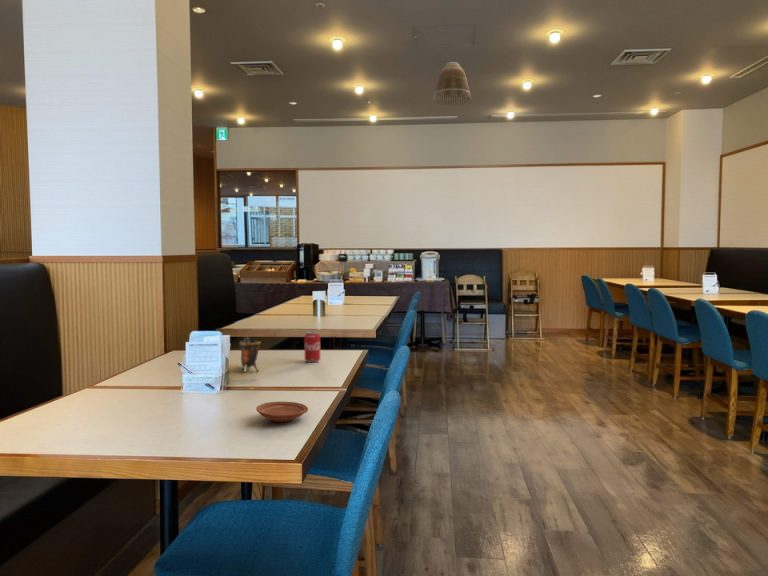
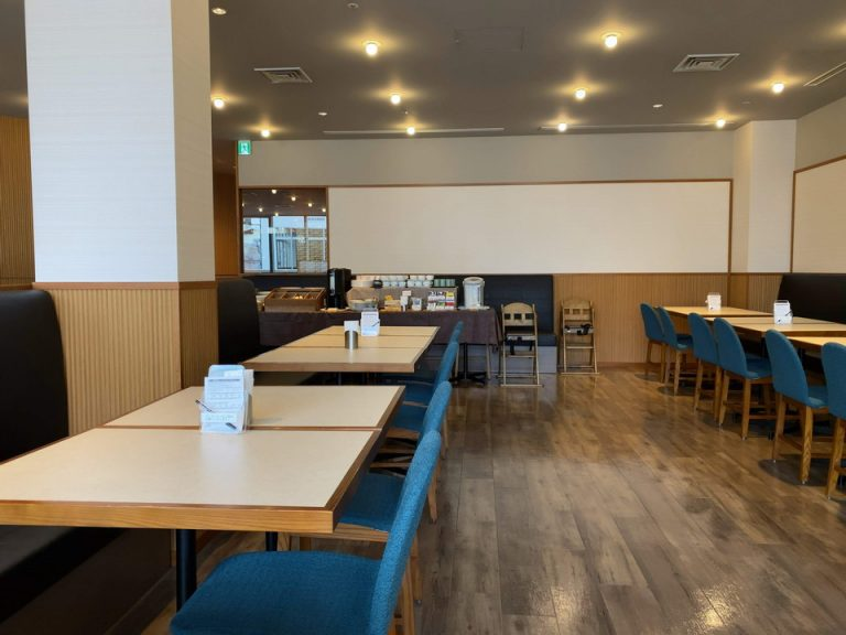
- beverage can [303,330,321,363]
- plate [255,401,309,423]
- lamp shade [432,61,472,106]
- cup [239,336,262,373]
